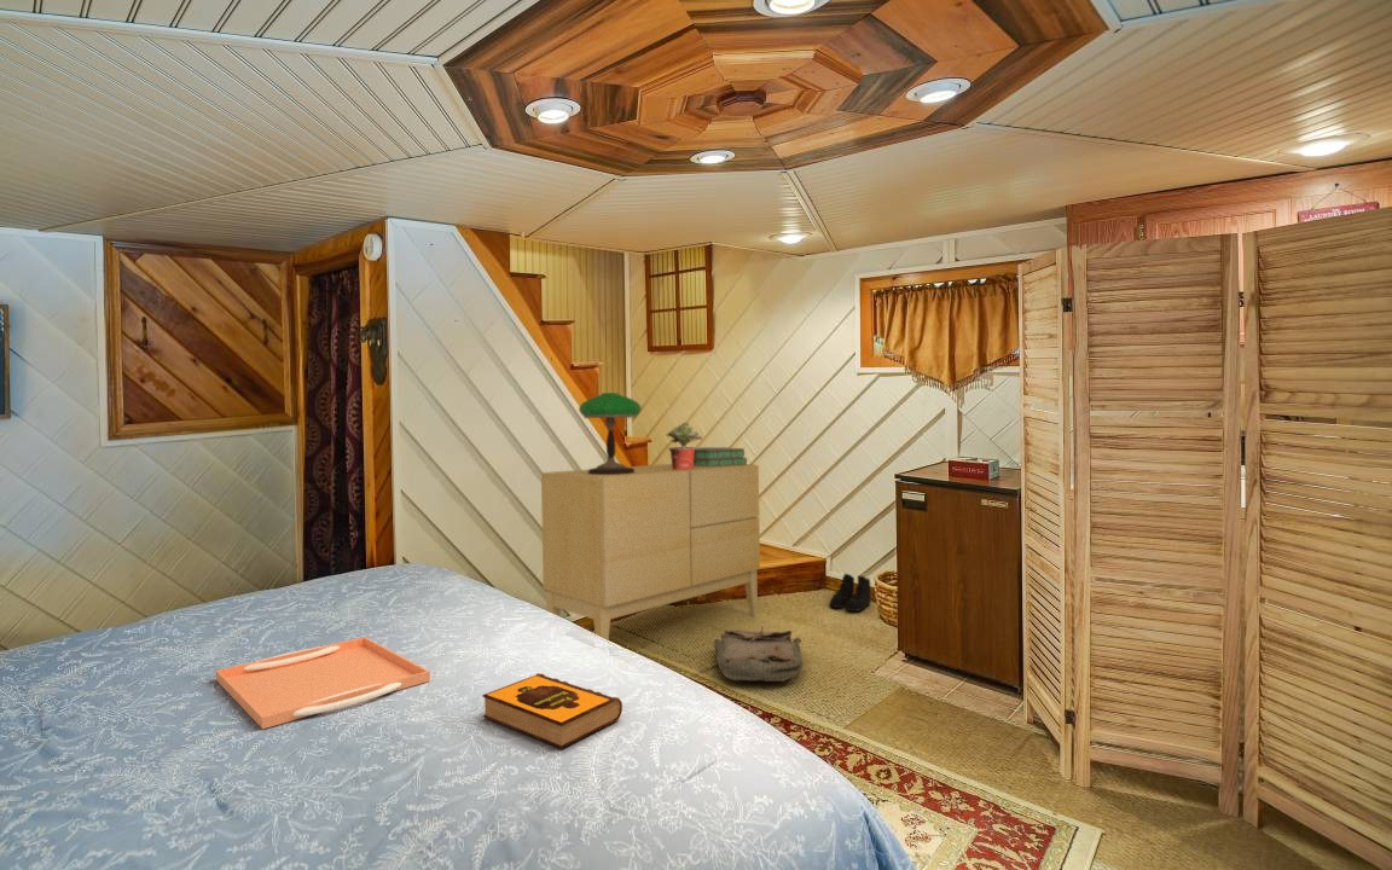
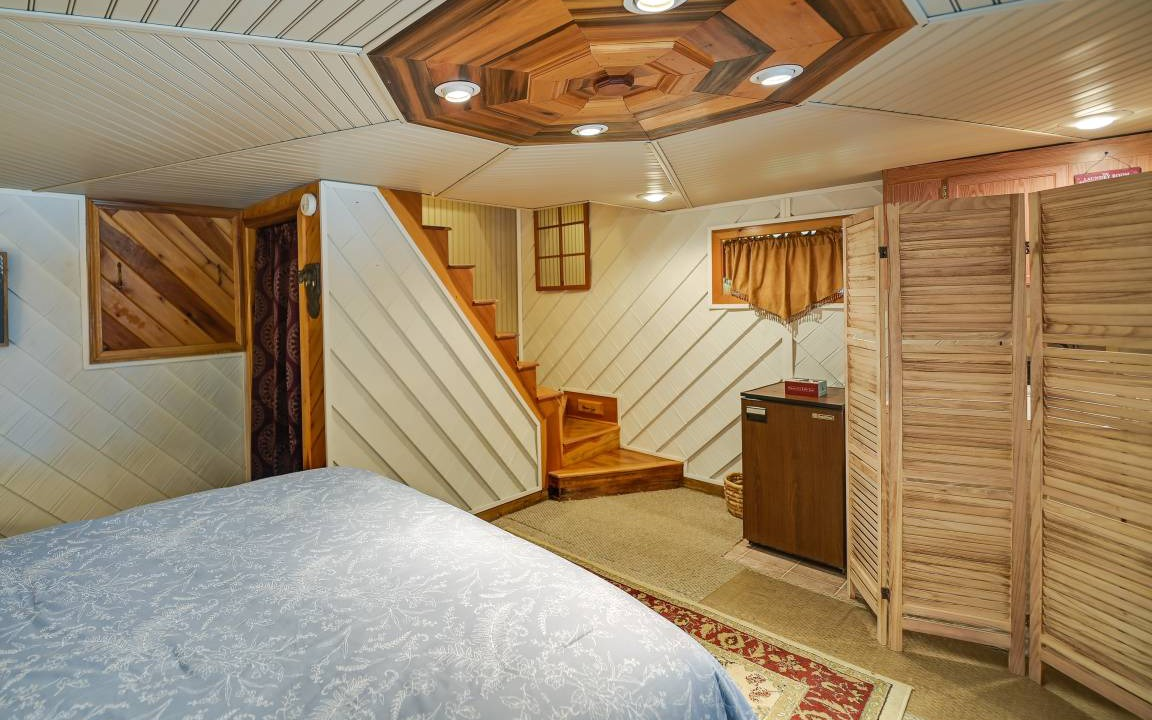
- boots [829,573,872,613]
- bag [713,625,804,683]
- potted plant [666,422,703,470]
- table lamp [578,392,643,475]
- hardback book [481,672,624,749]
- sideboard [540,463,761,642]
- serving tray [215,636,431,730]
- stack of books [694,446,748,466]
